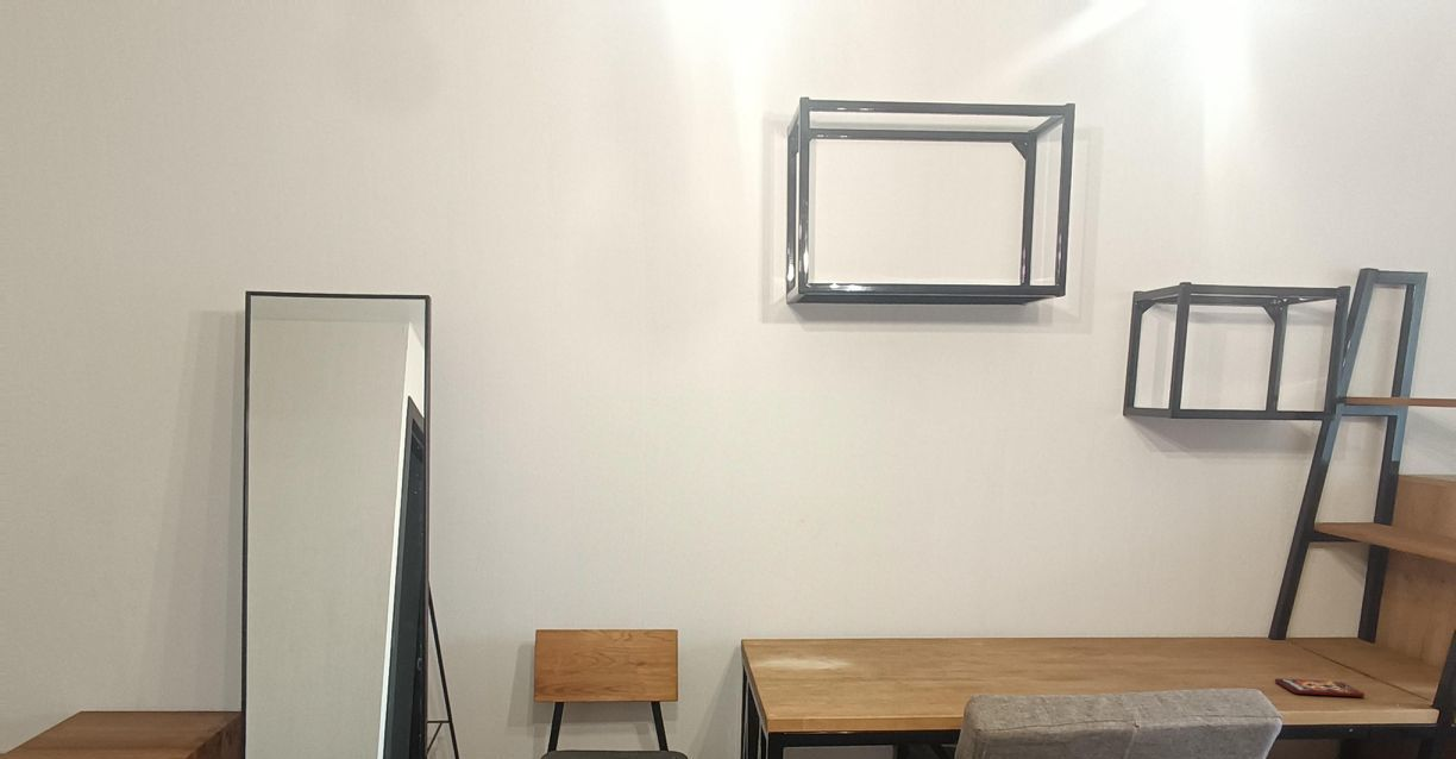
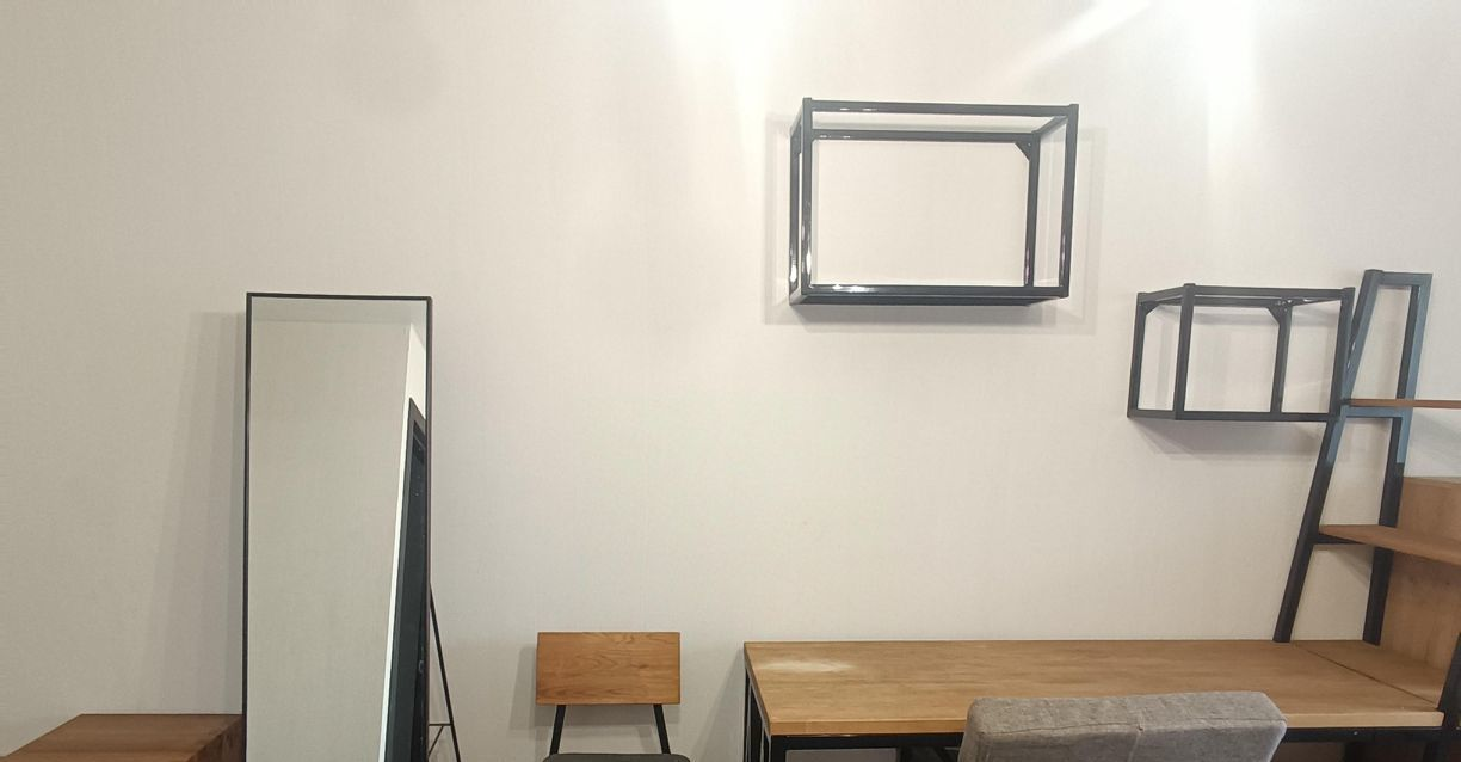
- smartphone [1274,677,1366,698]
